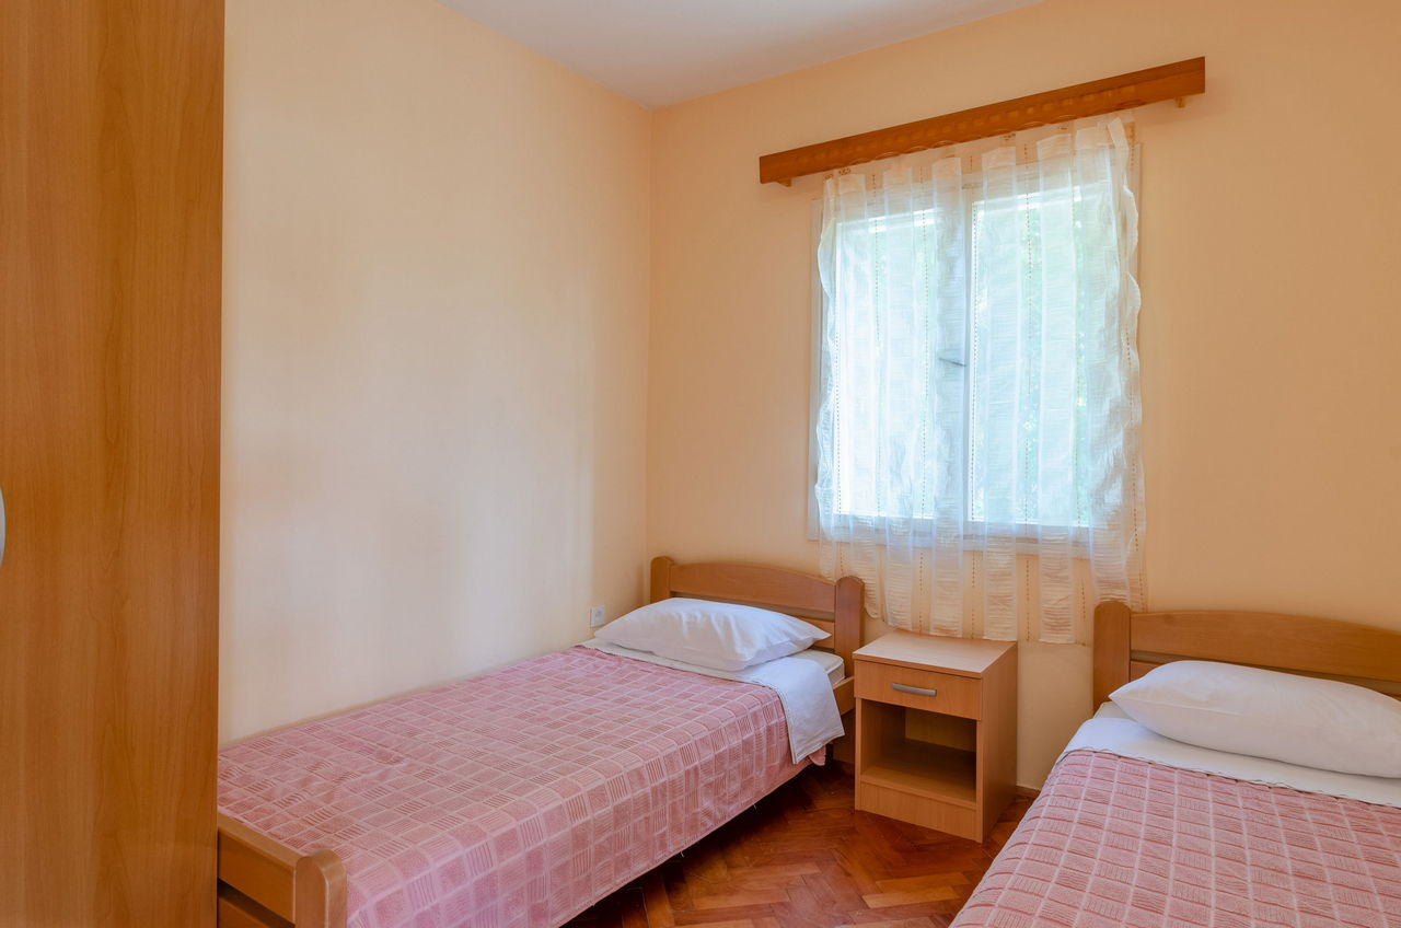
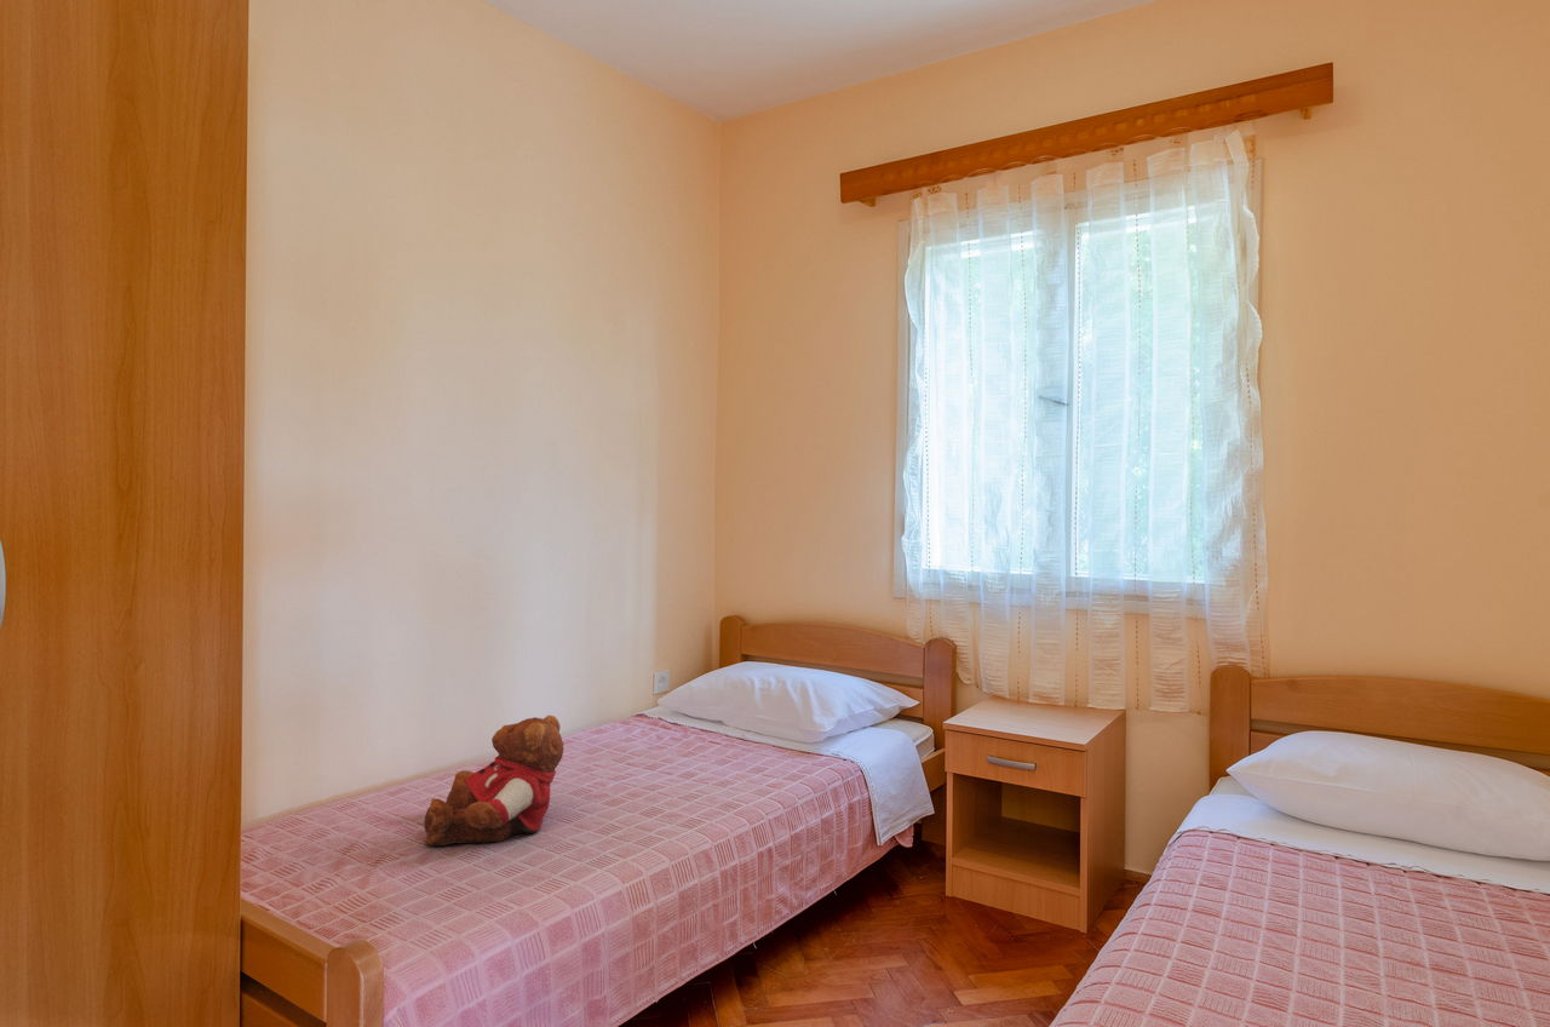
+ teddy bear [423,715,564,847]
